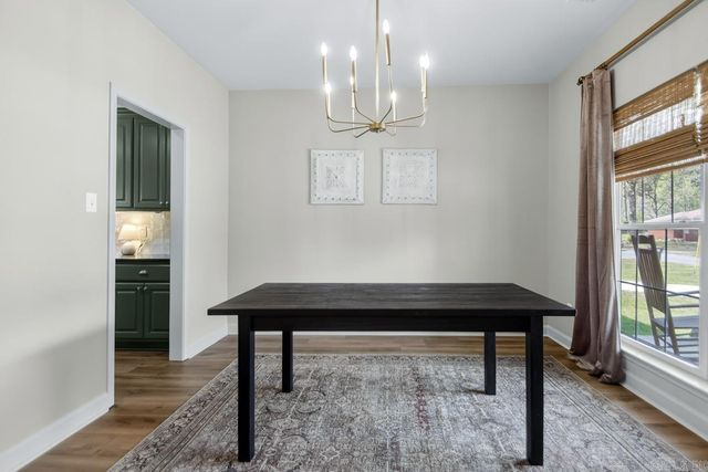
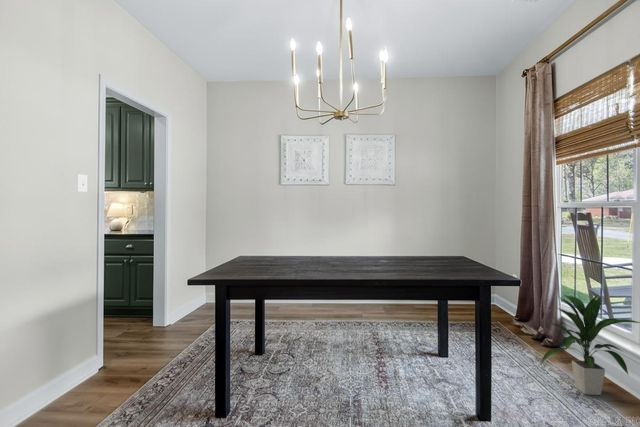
+ indoor plant [539,294,640,396]
